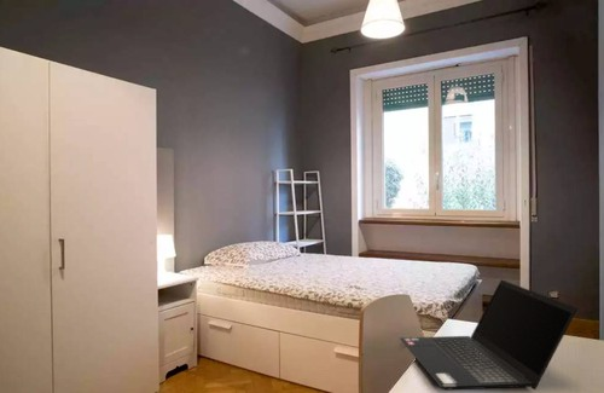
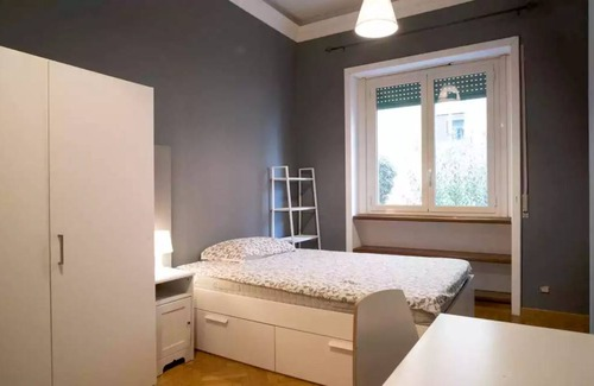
- laptop computer [399,278,579,392]
